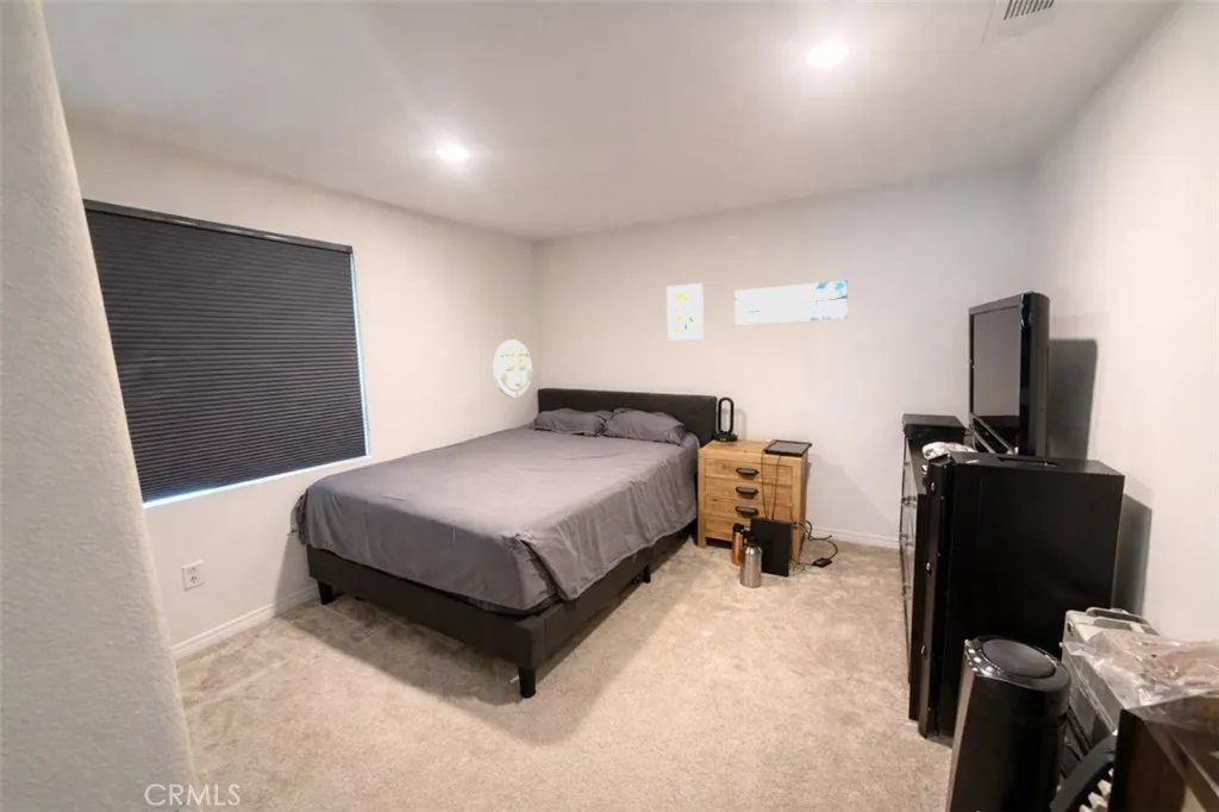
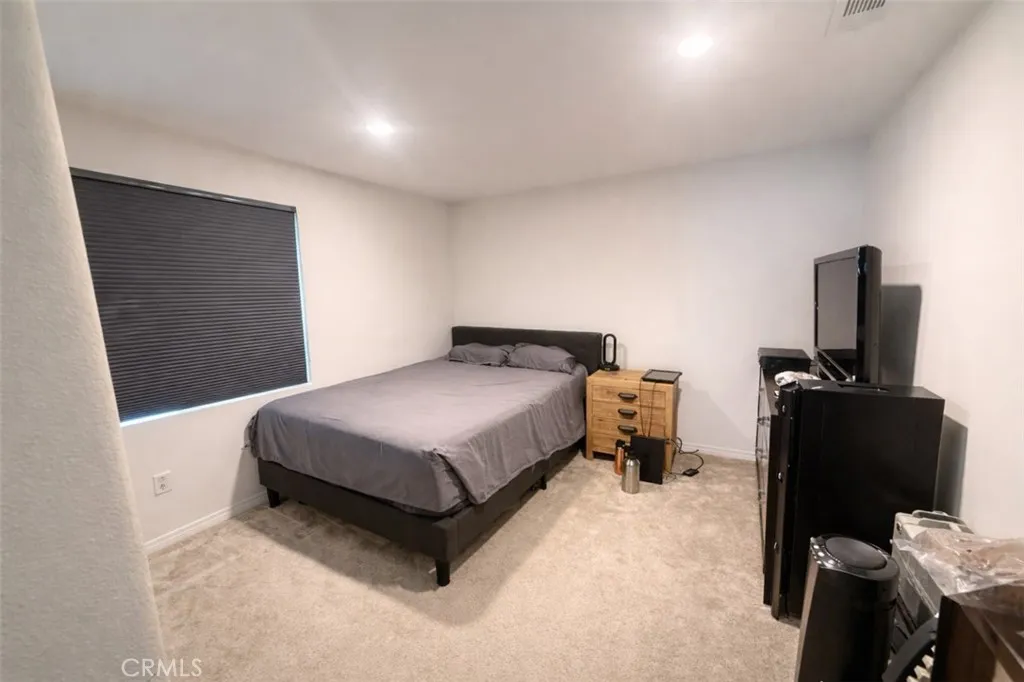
- wall art [733,279,849,326]
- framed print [665,282,705,342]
- wall decoration [492,338,535,398]
